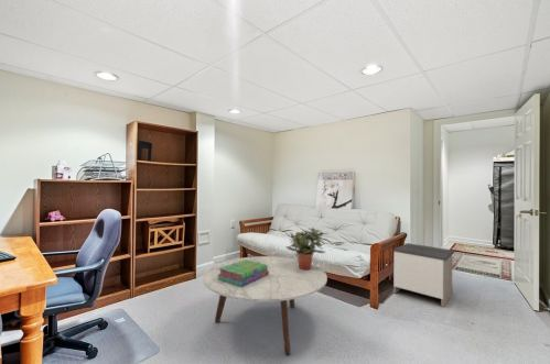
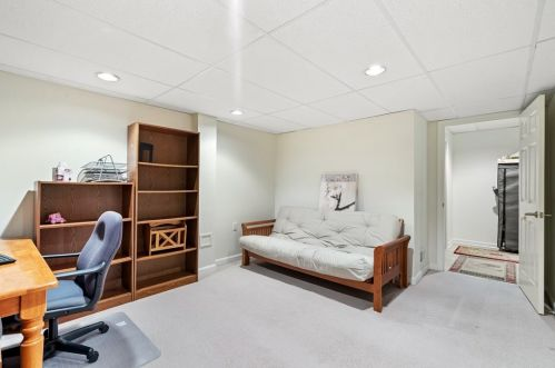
- nightstand [391,242,456,308]
- potted plant [284,227,326,271]
- coffee table [202,255,328,356]
- stack of books [218,260,269,287]
